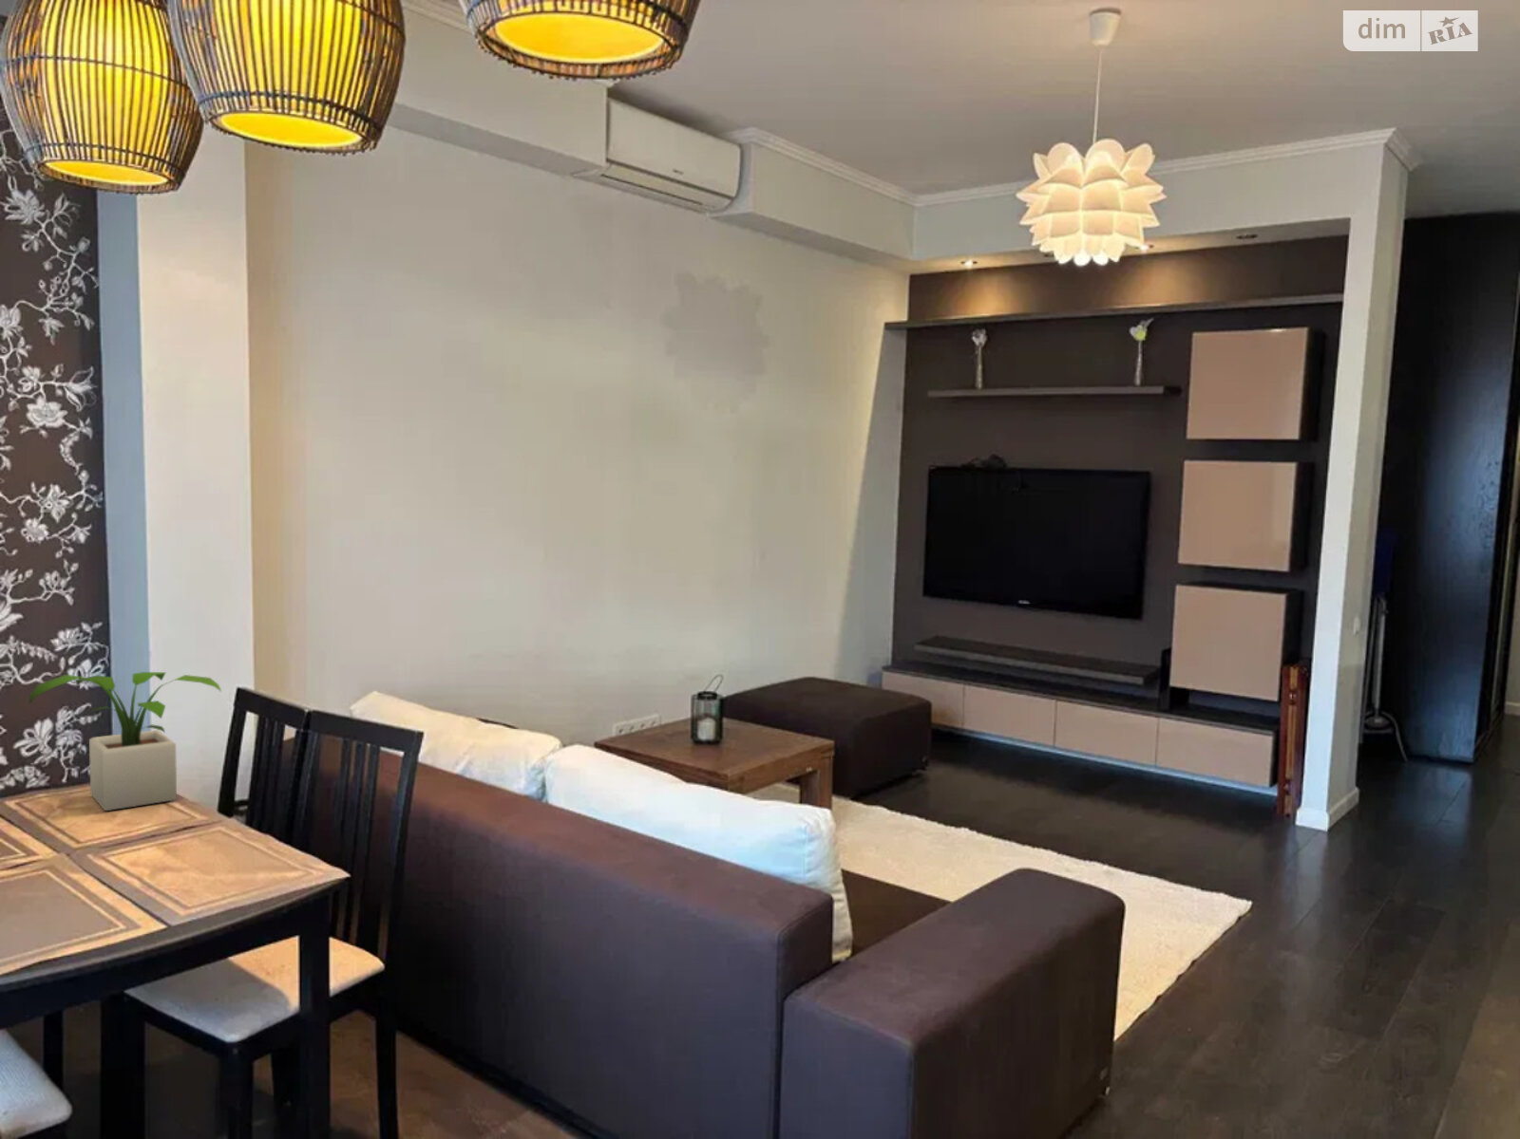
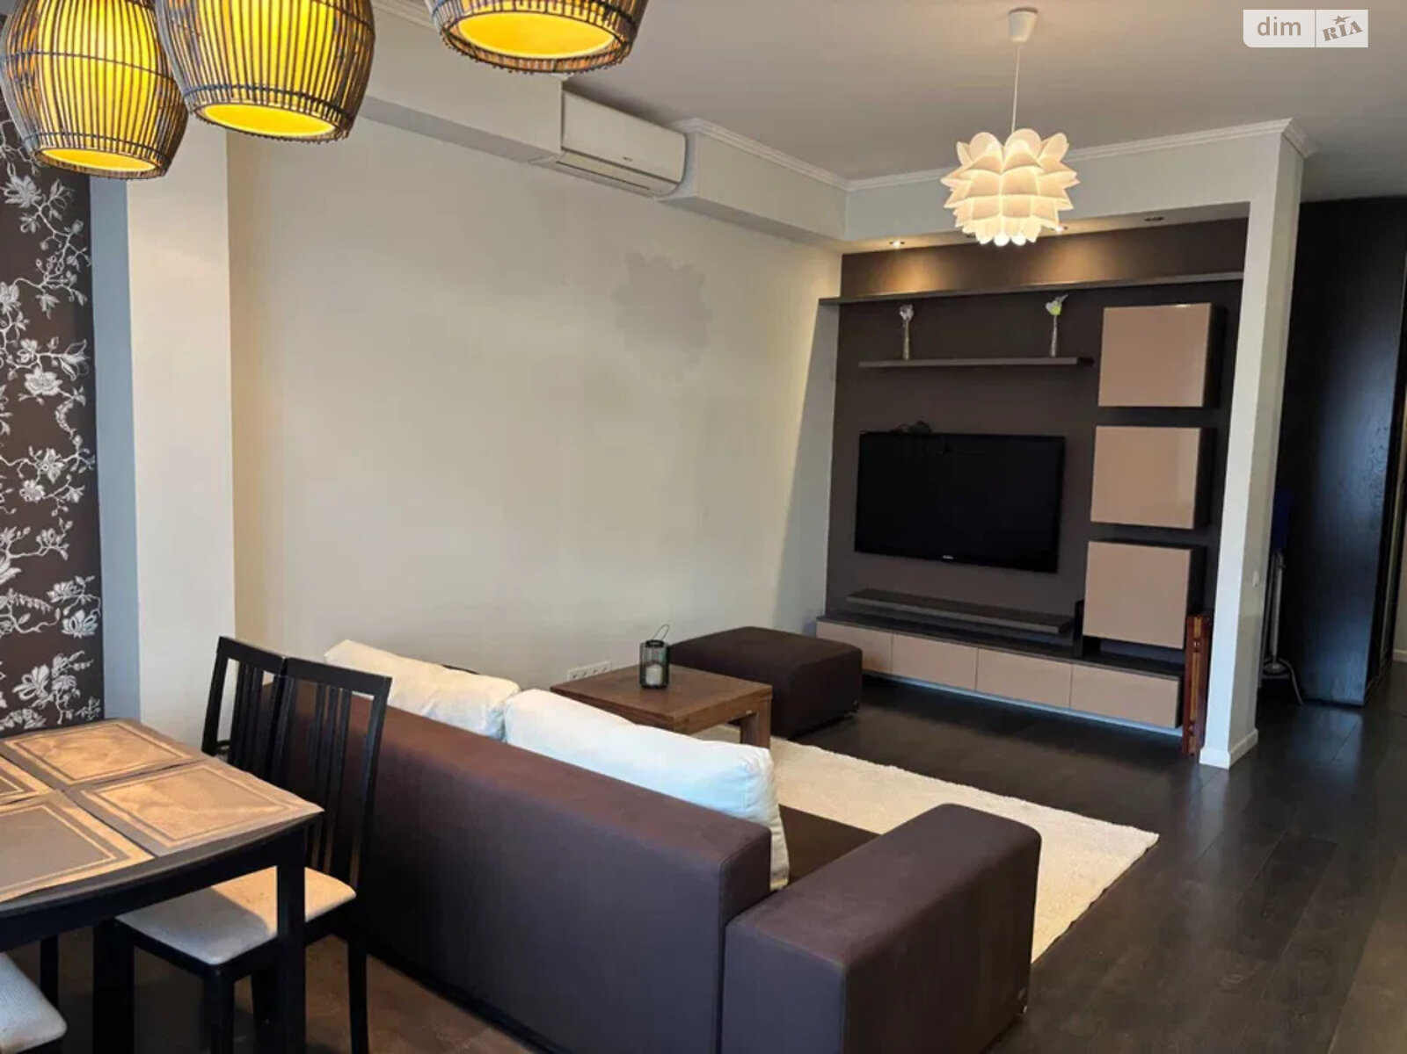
- potted plant [29,671,223,811]
